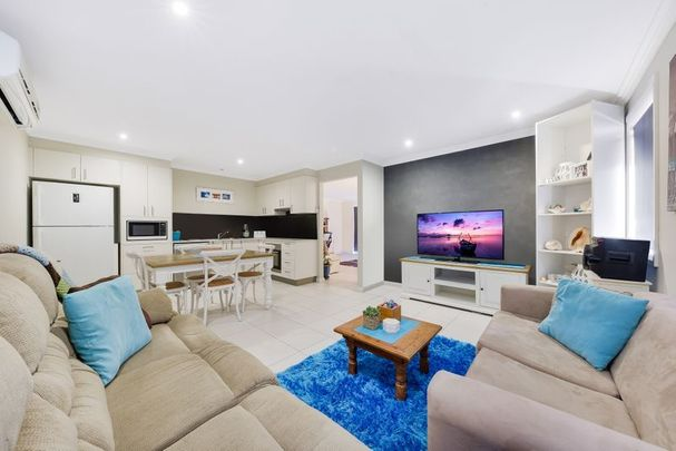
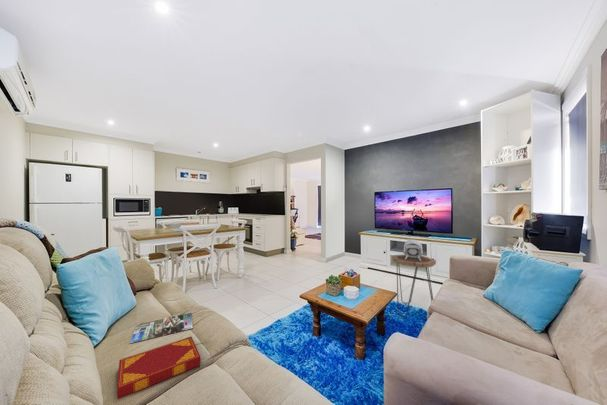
+ wifi router [403,239,424,262]
+ hardback book [116,335,202,400]
+ magazine [129,312,194,344]
+ side table [391,254,437,318]
